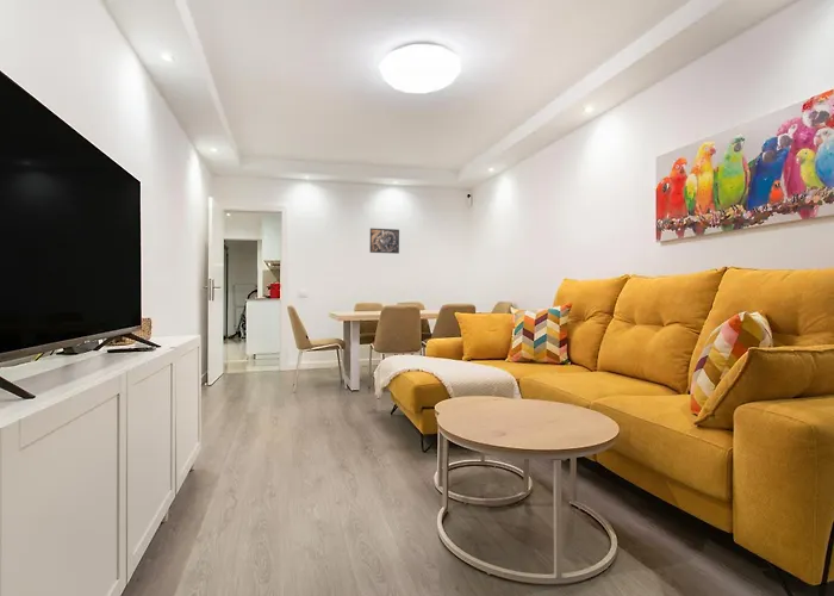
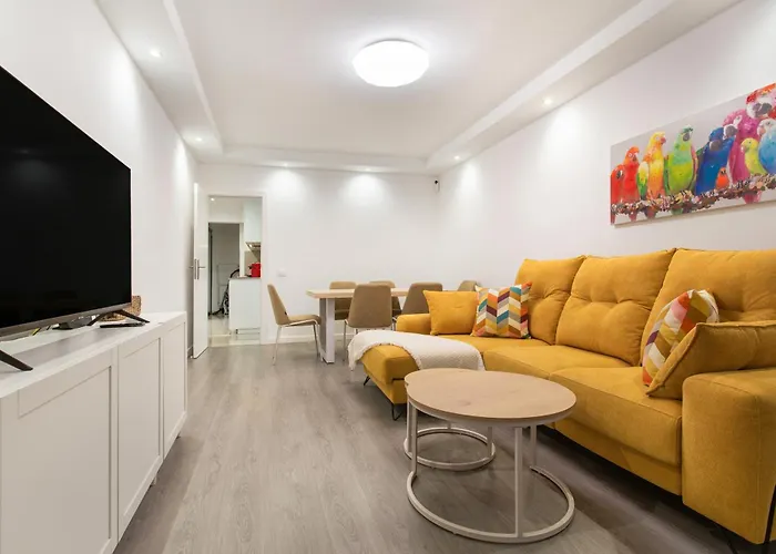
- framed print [368,228,400,255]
